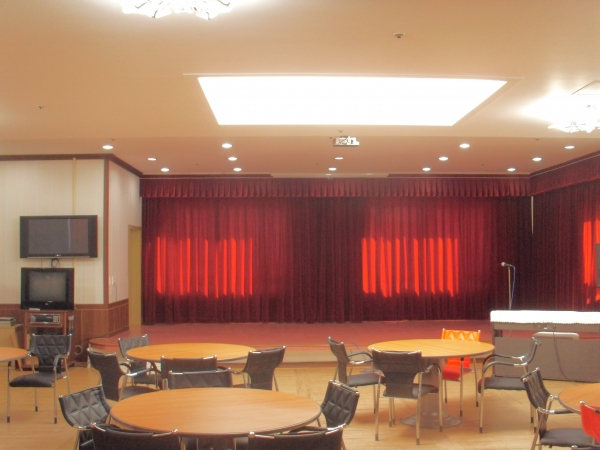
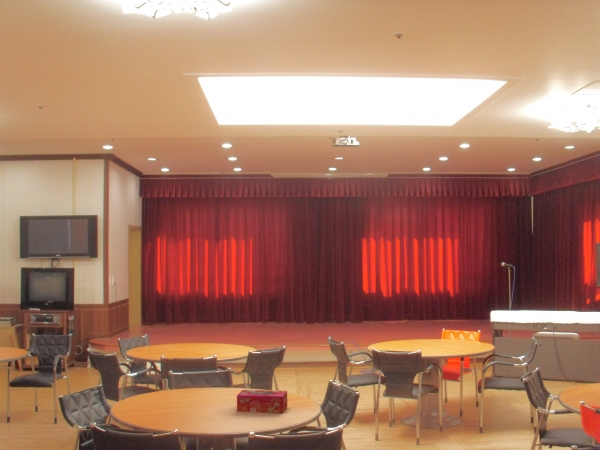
+ tissue box [236,389,288,414]
